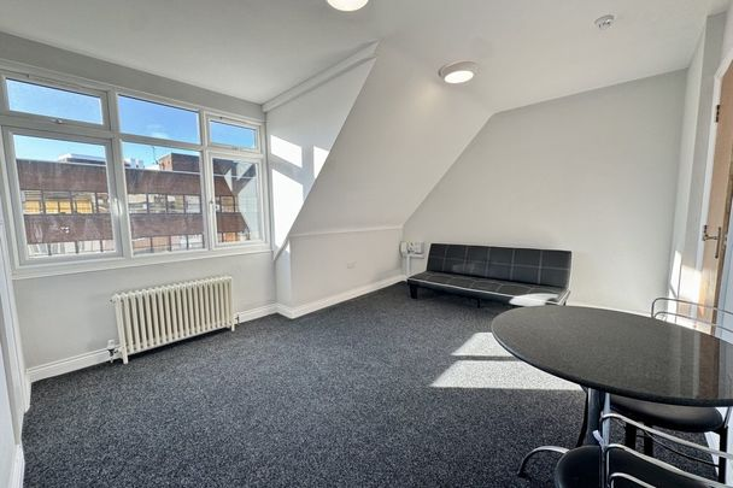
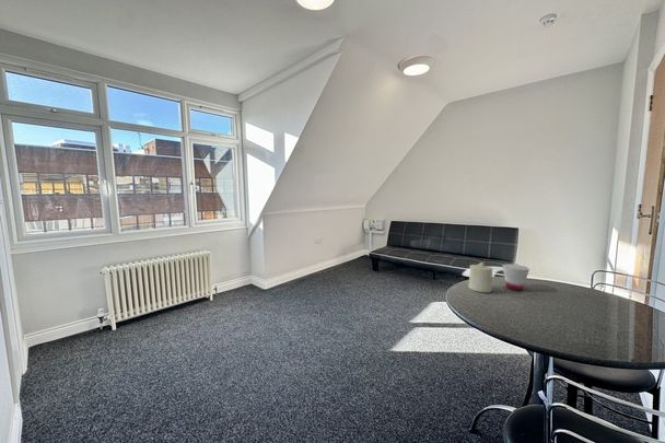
+ candle [467,261,493,293]
+ cup [502,264,530,291]
